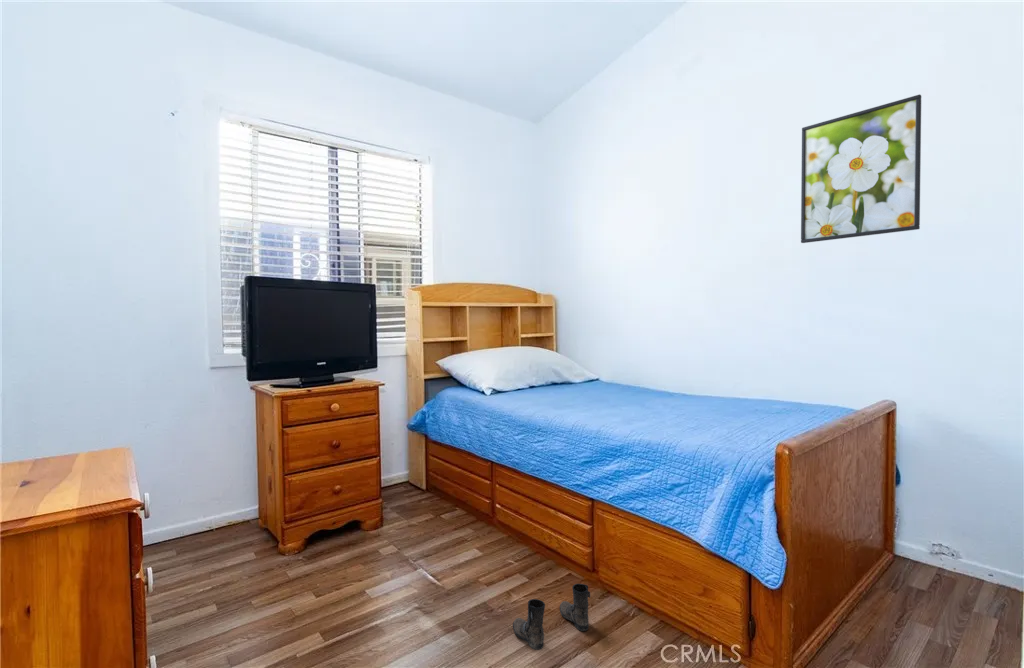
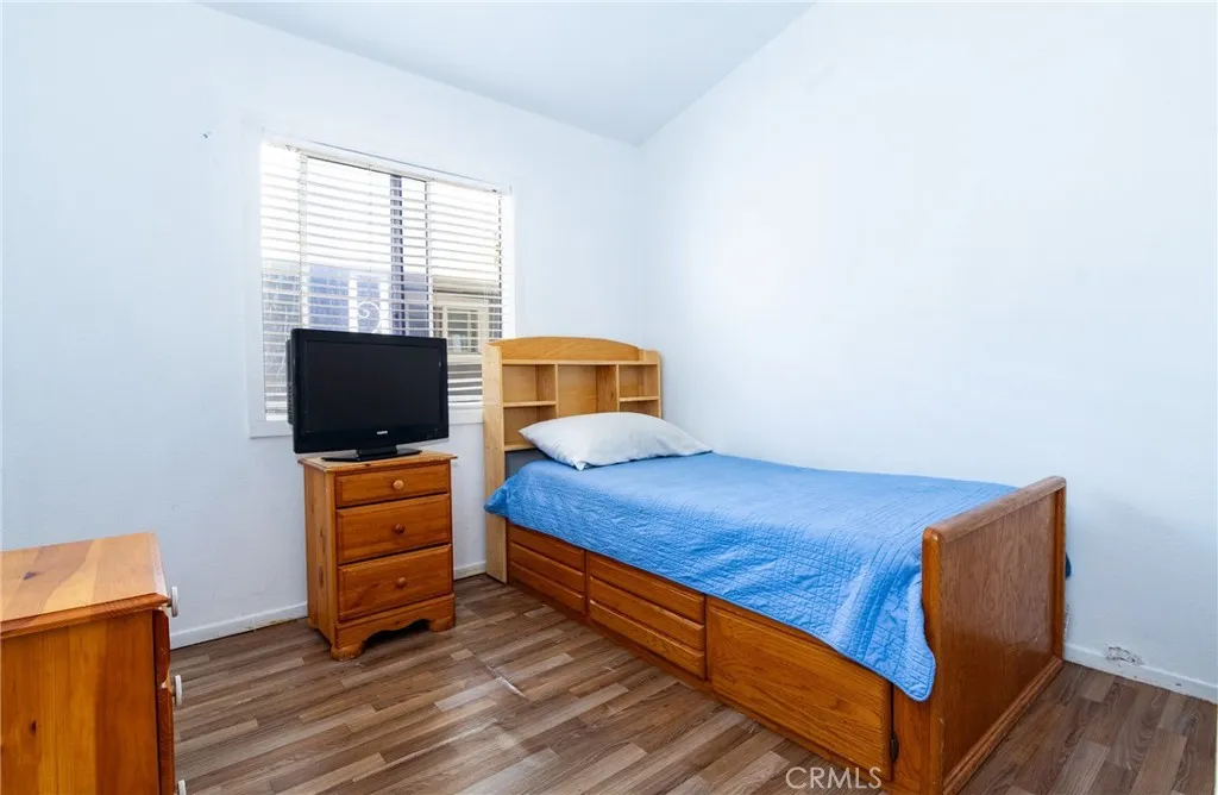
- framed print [800,94,922,244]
- boots [512,583,591,651]
